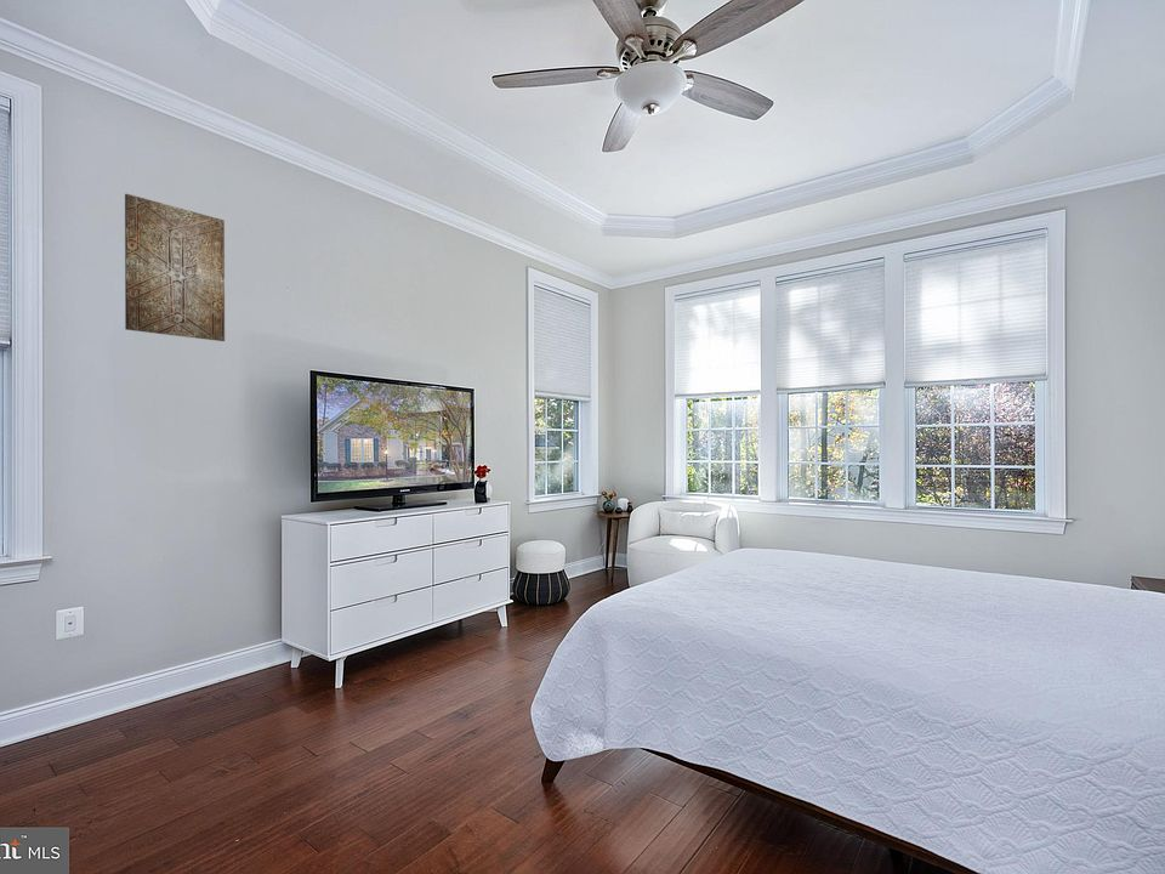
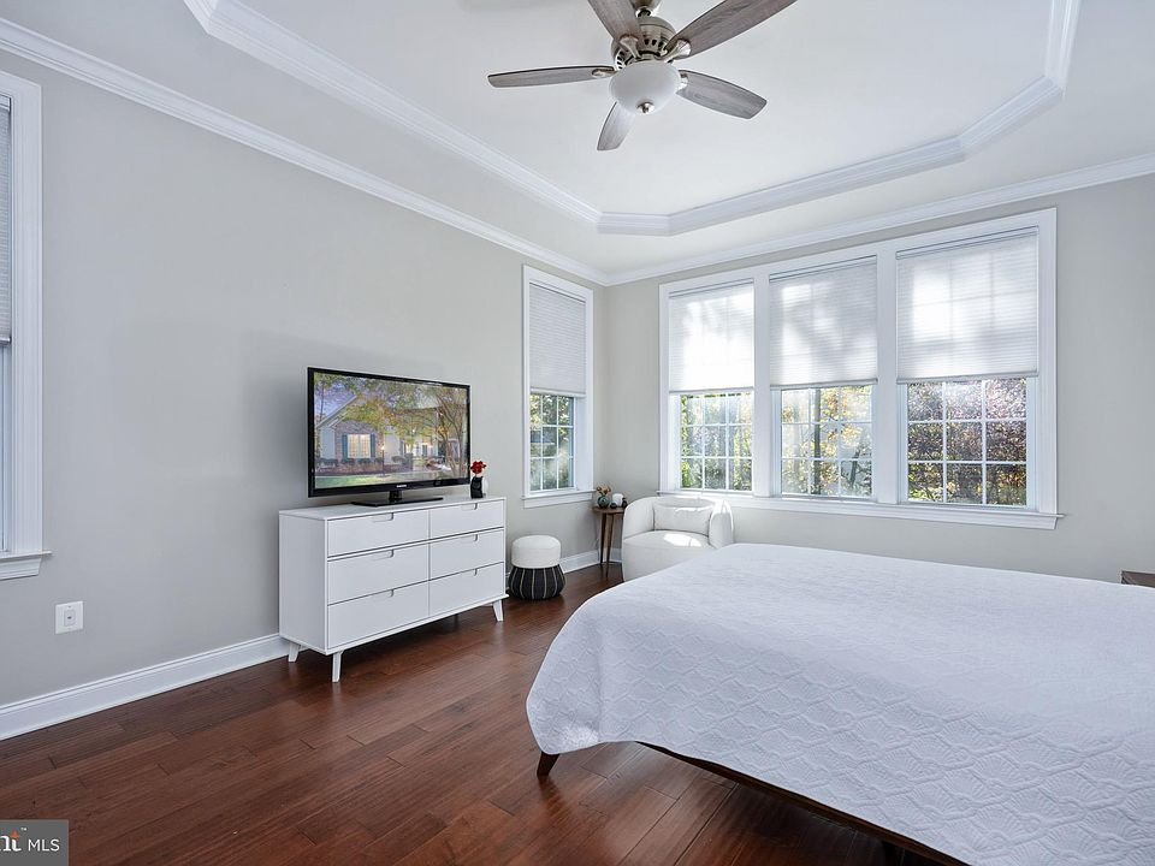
- wall art [124,193,226,342]
